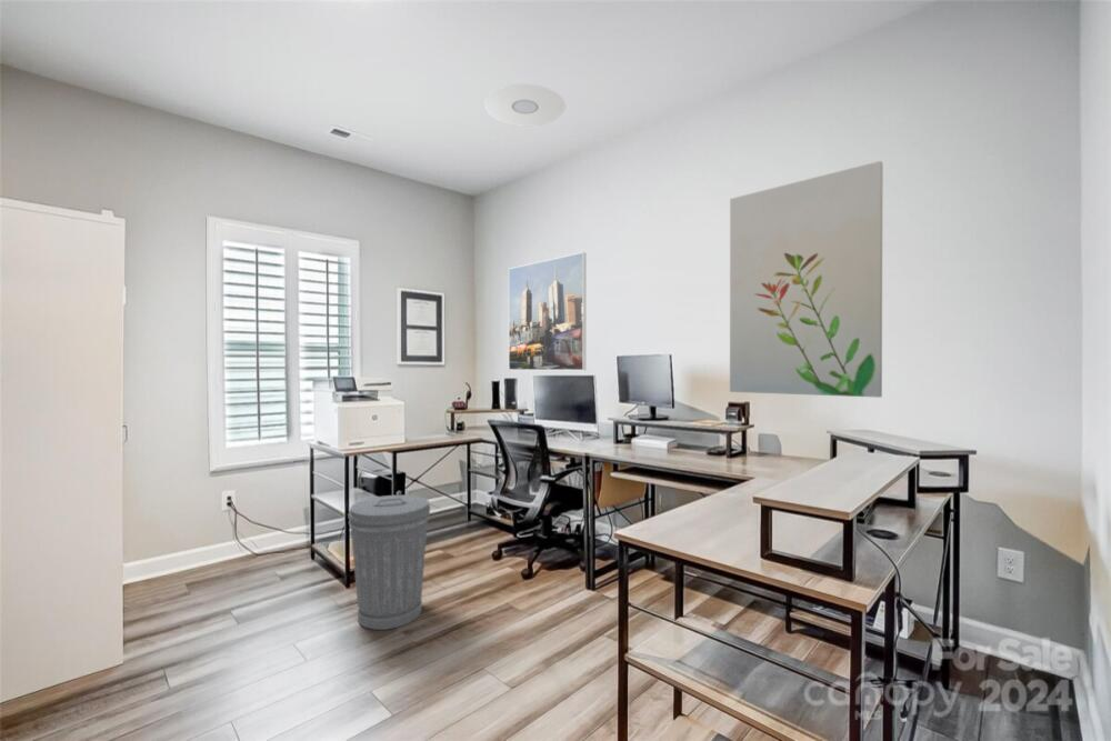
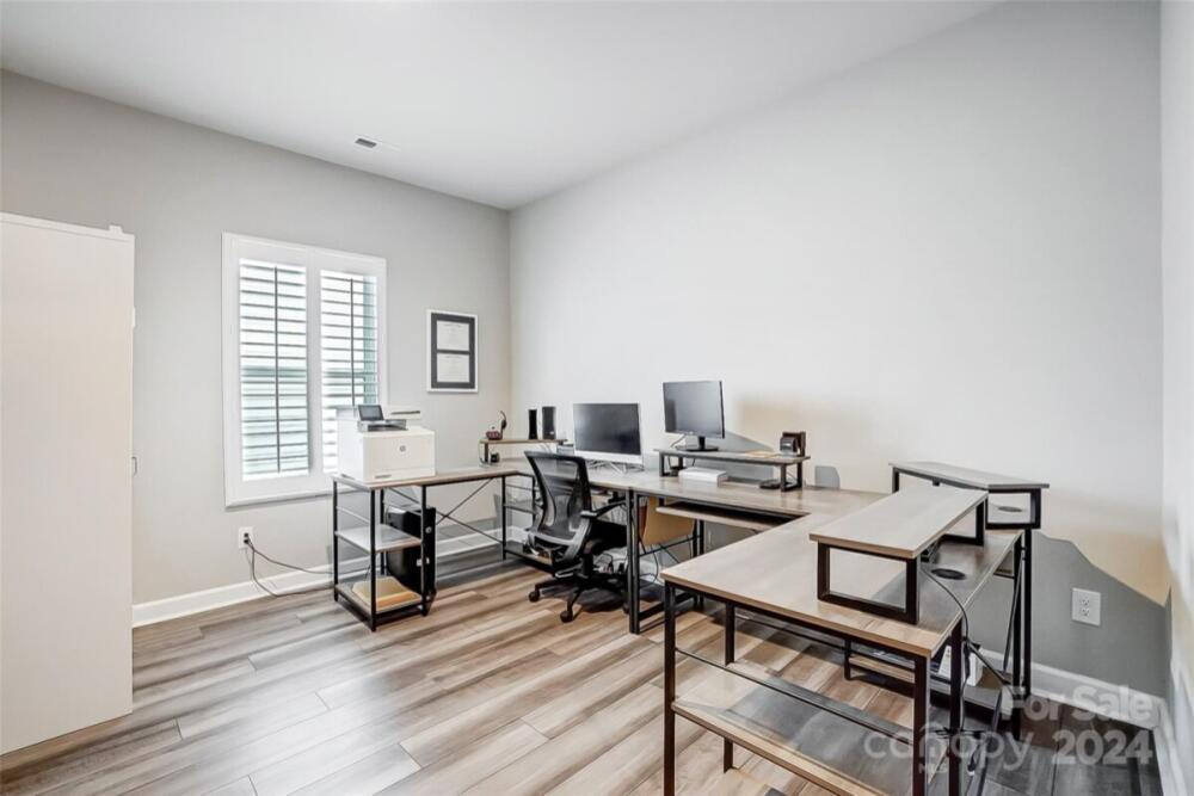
- trash can [347,494,431,631]
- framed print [508,251,587,371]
- ceiling light [483,83,567,128]
- wall art [729,160,884,399]
